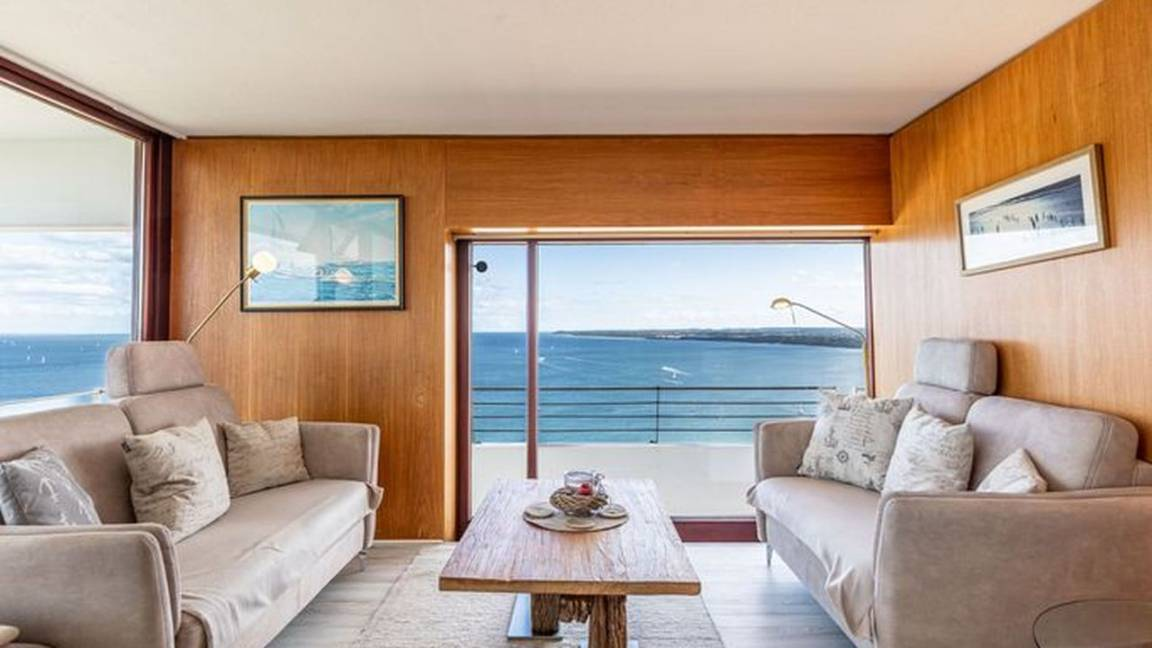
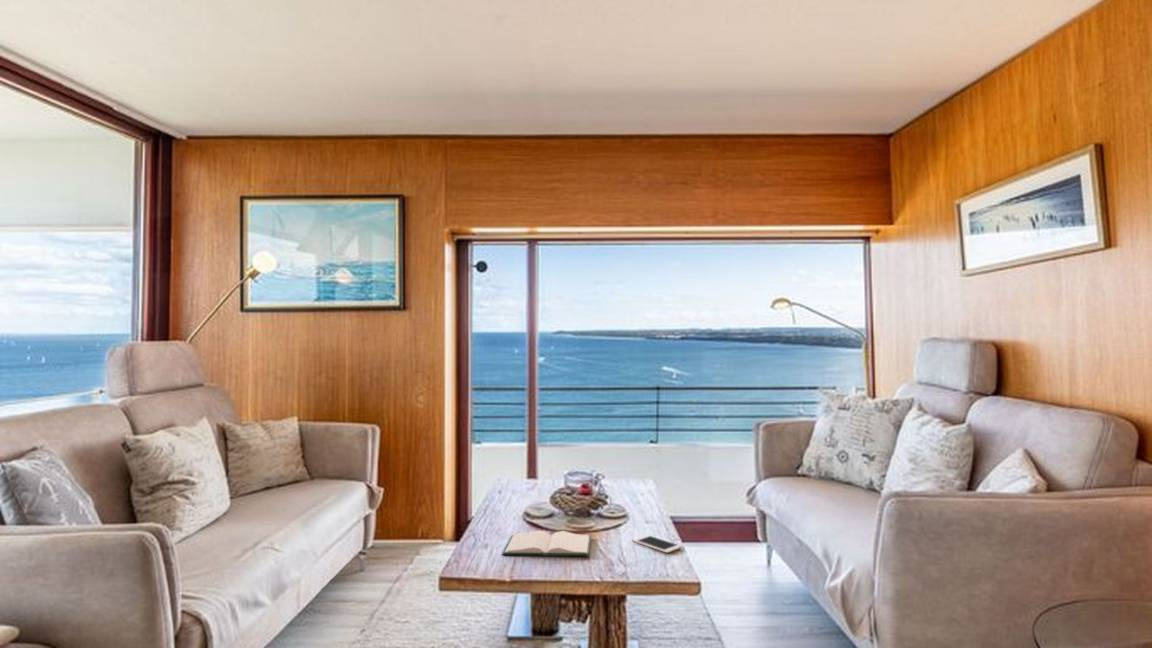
+ hardback book [502,530,592,557]
+ cell phone [631,534,683,554]
